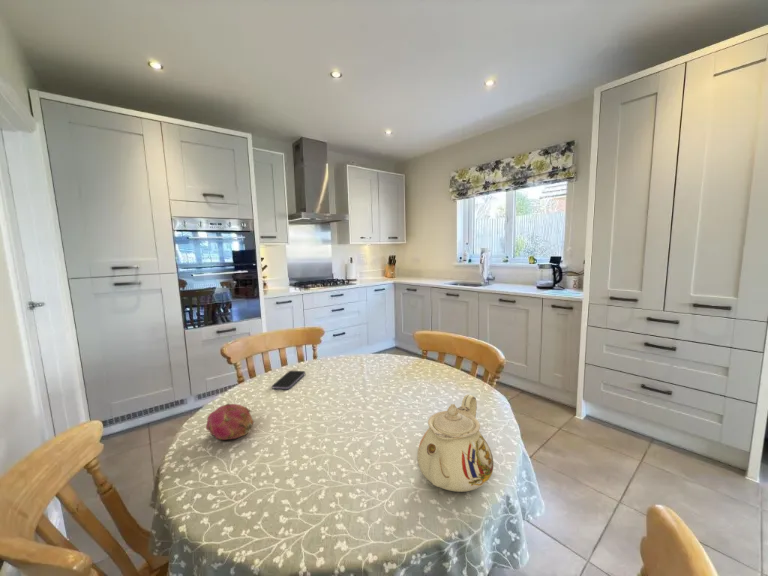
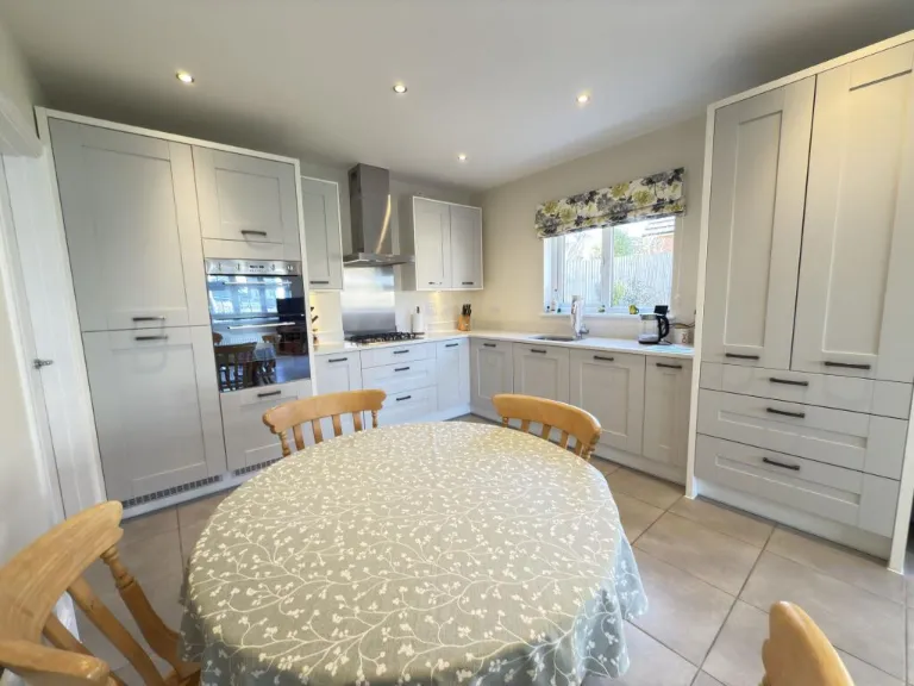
- teapot [416,393,494,493]
- smartphone [271,370,306,390]
- fruit [205,403,255,441]
